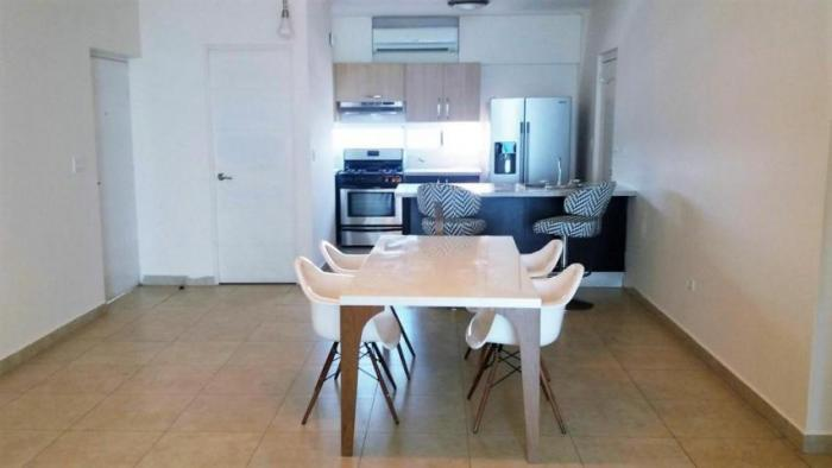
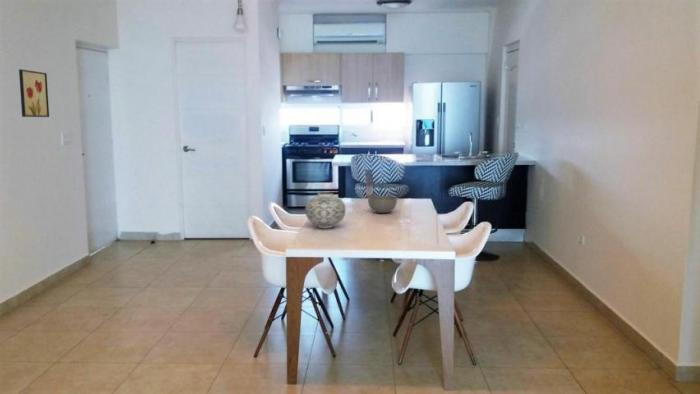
+ bowl [367,195,398,214]
+ wall art [18,68,50,118]
+ vase [304,191,346,229]
